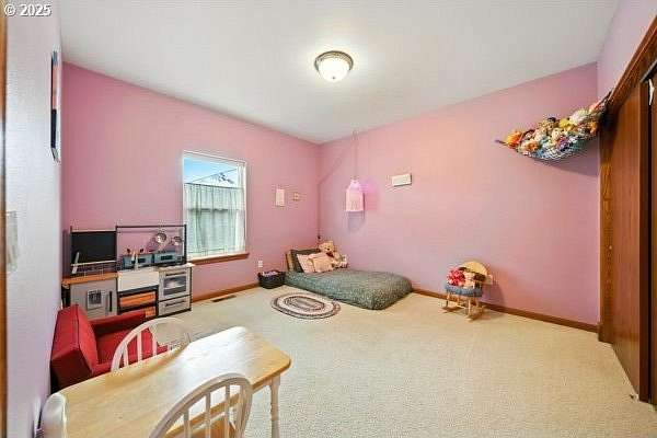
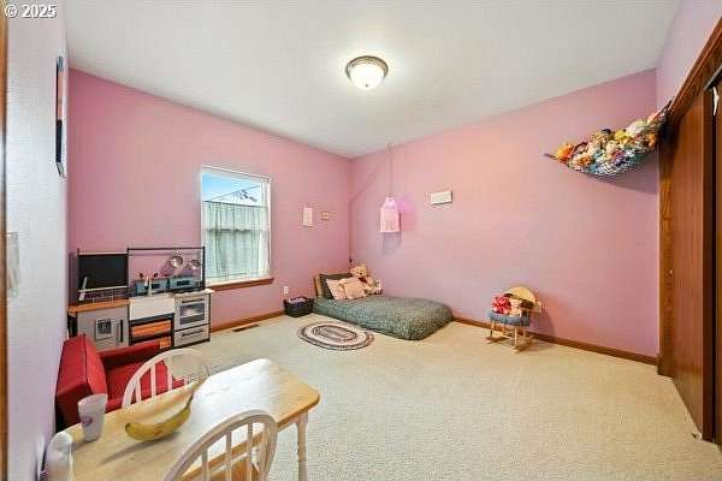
+ cup [77,392,108,443]
+ banana [124,388,195,441]
